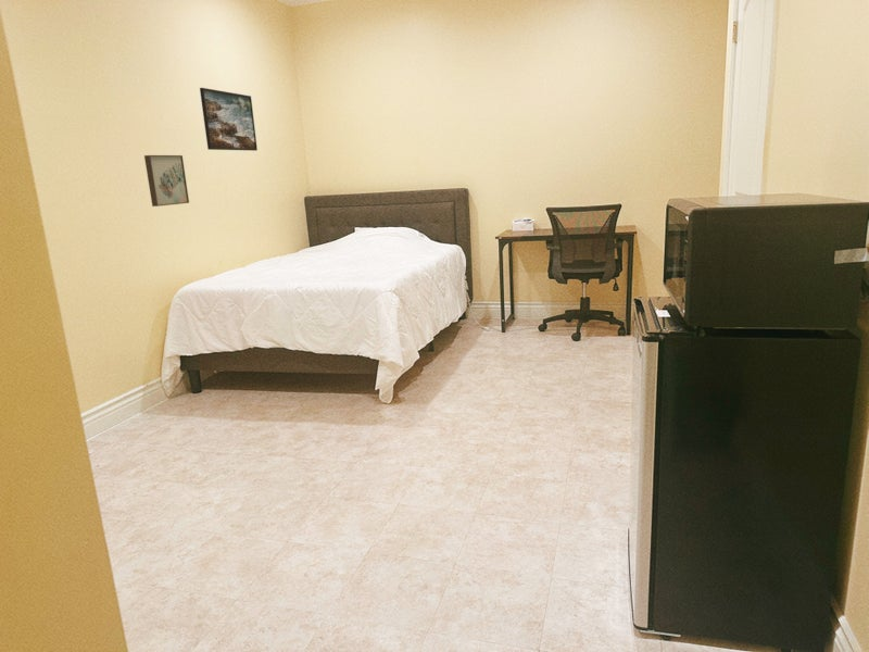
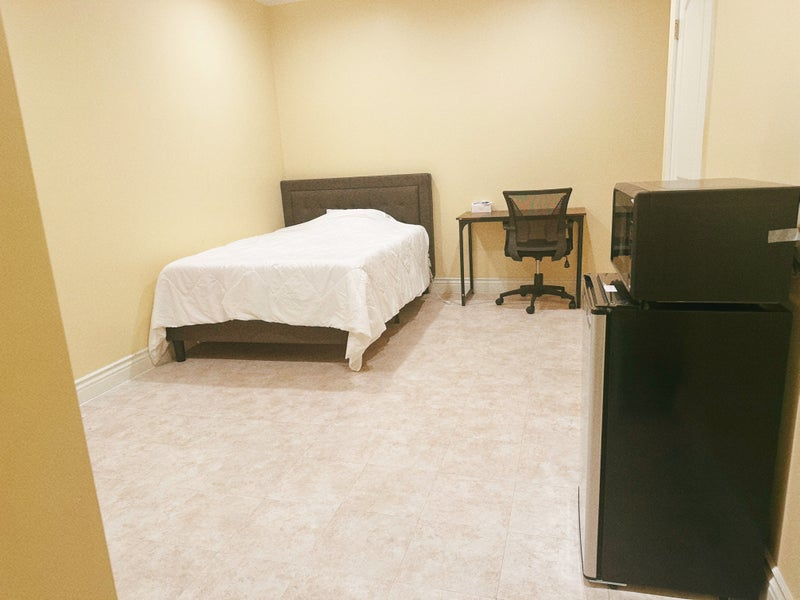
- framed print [199,87,259,152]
- wall art [143,154,190,208]
